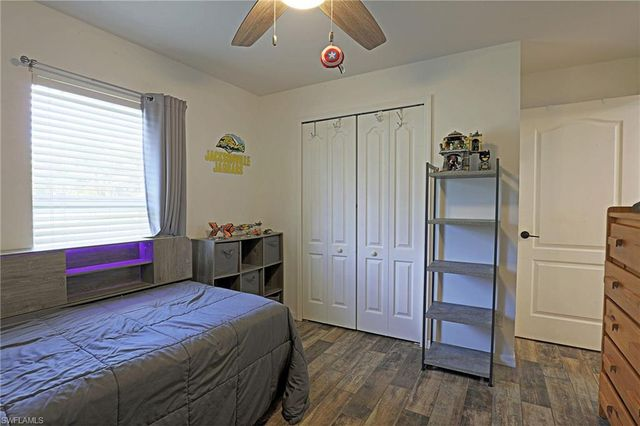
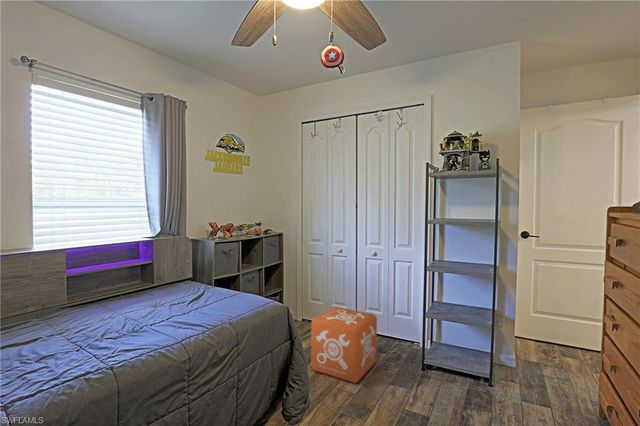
+ toy box [310,306,378,384]
